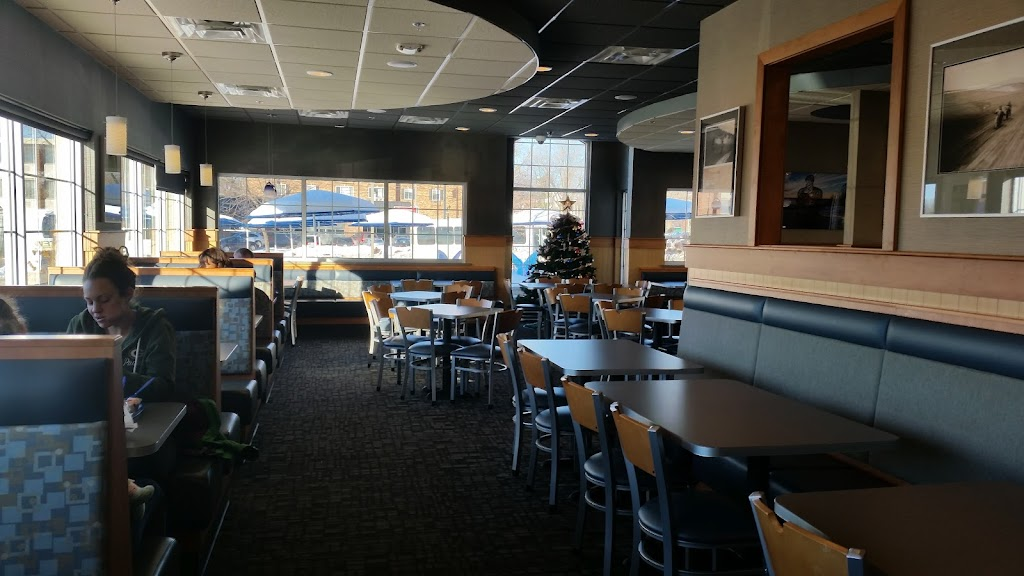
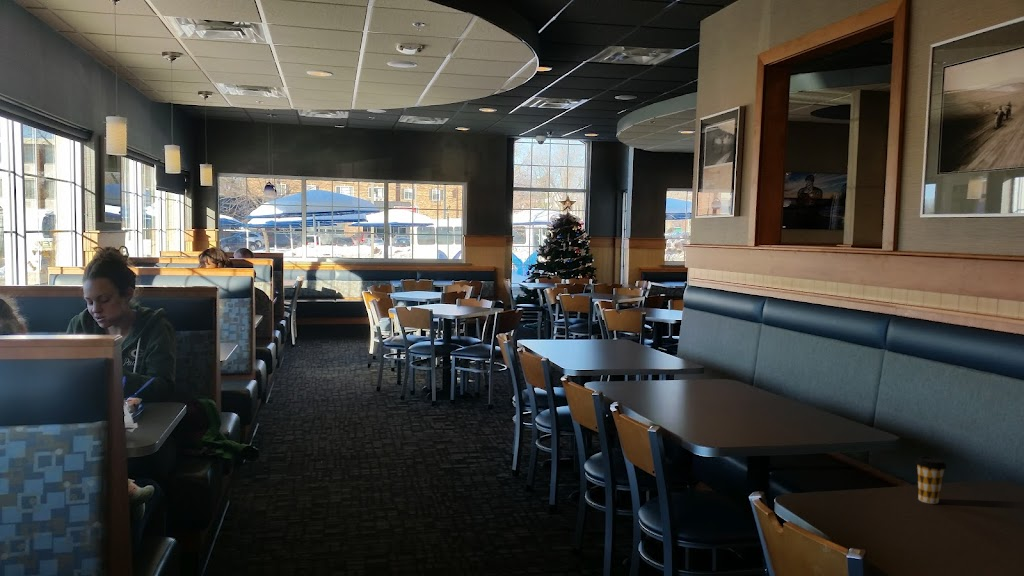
+ coffee cup [915,455,948,505]
